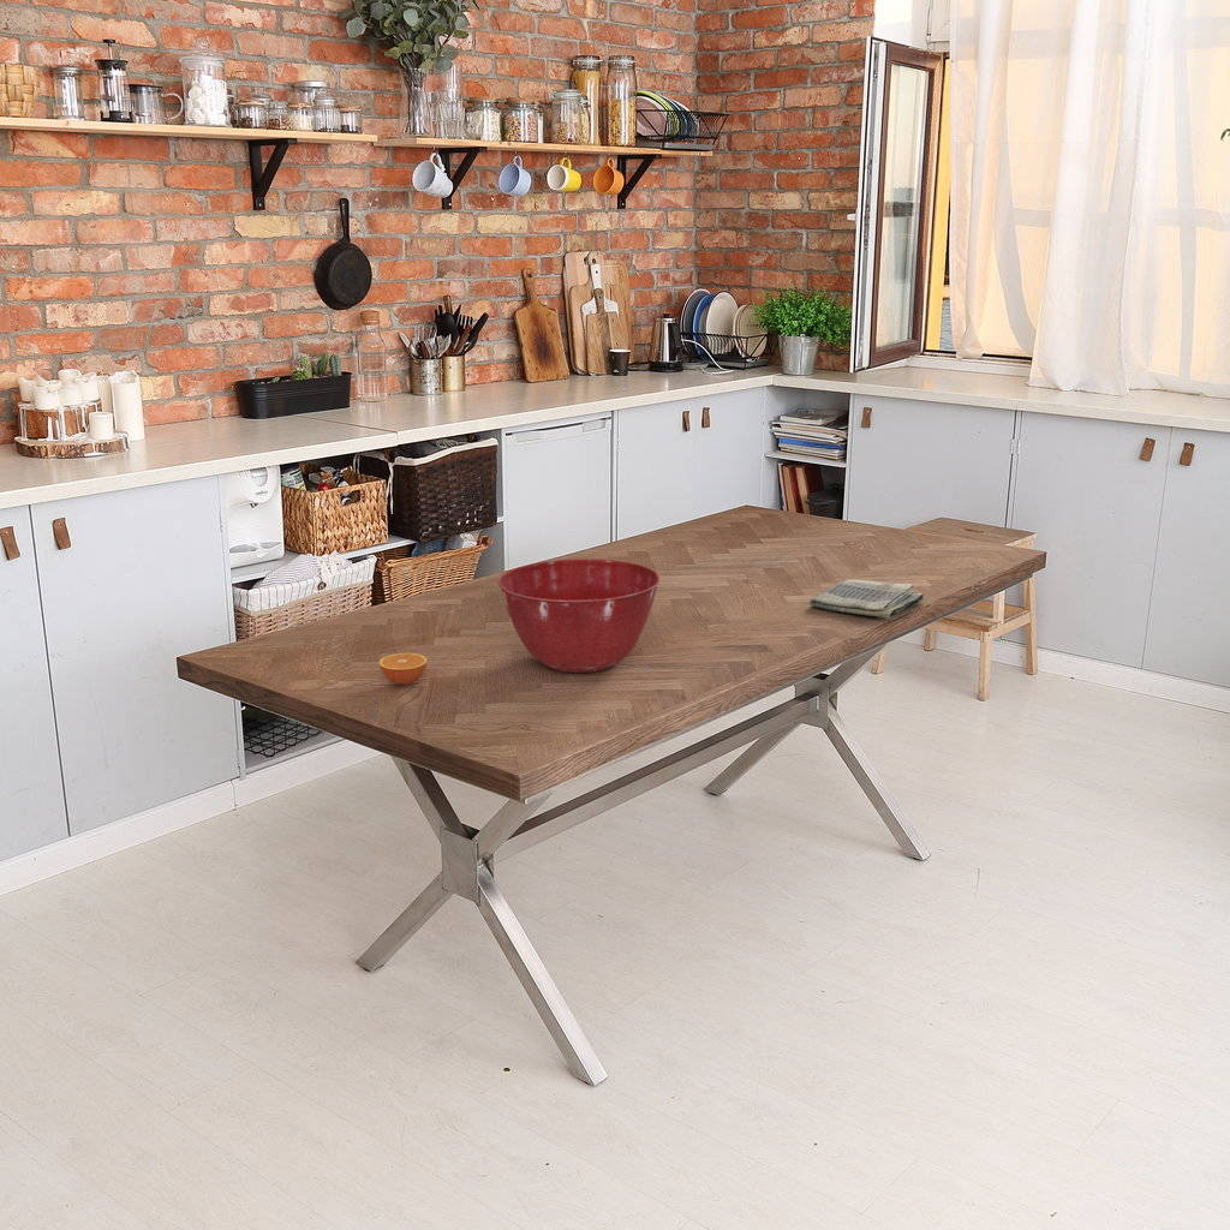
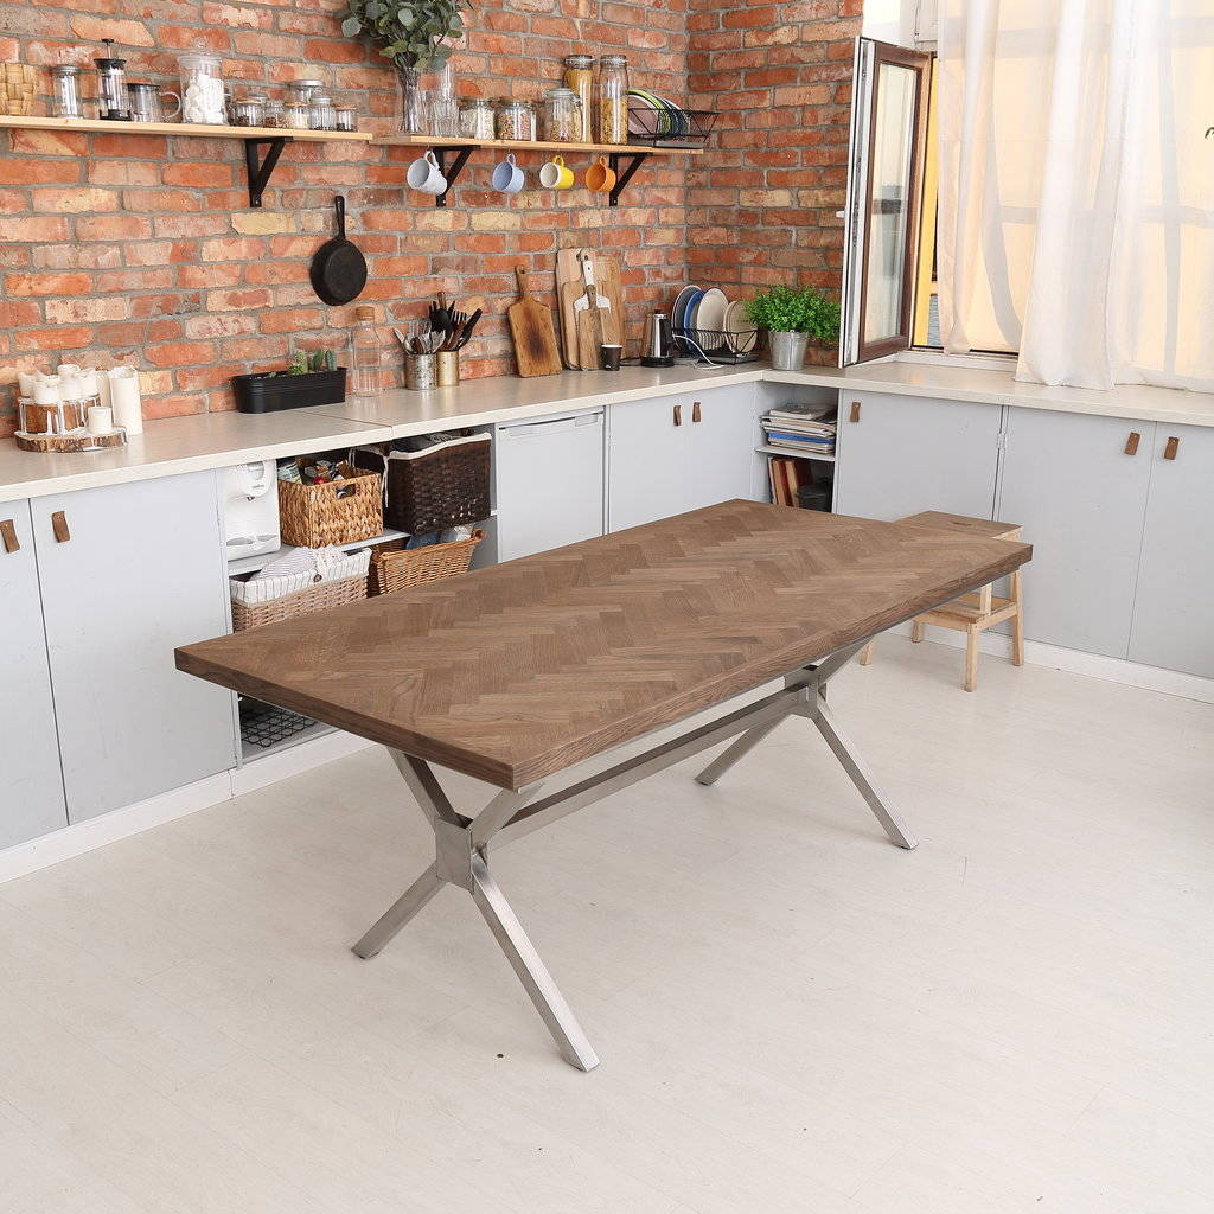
- dish towel [808,579,925,620]
- mixing bowl [496,557,662,674]
- orange [378,652,428,686]
